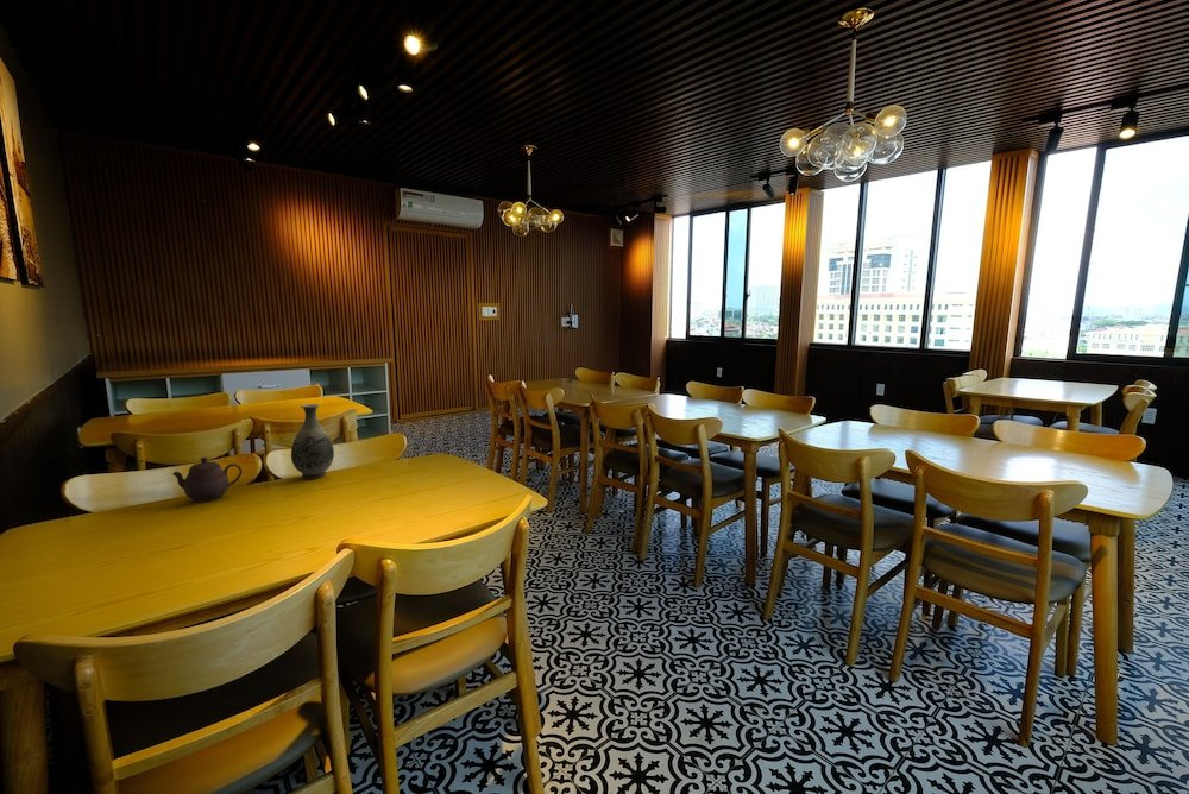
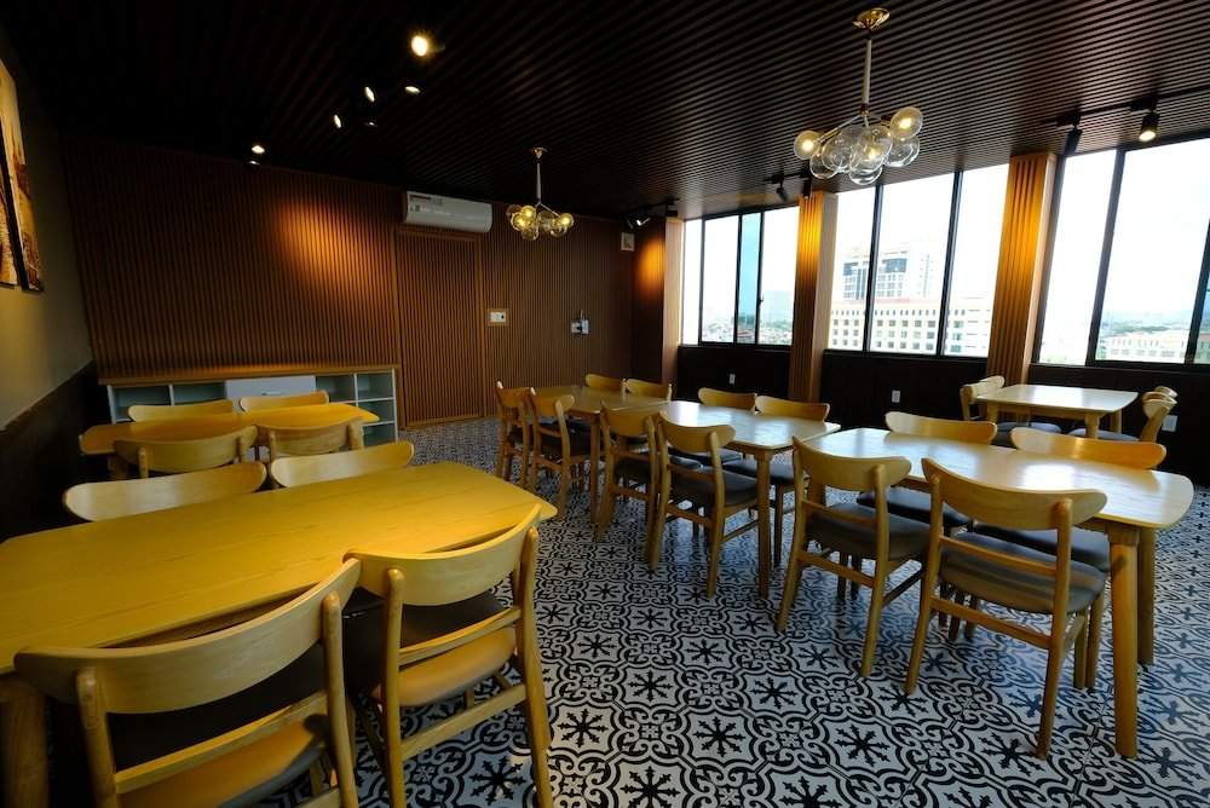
- vase [290,403,335,480]
- teapot [172,456,243,503]
